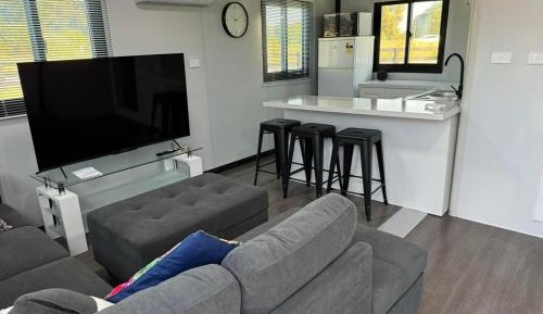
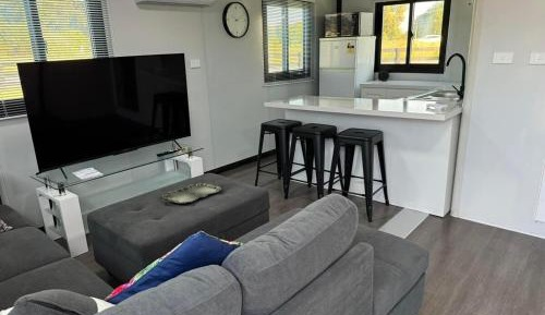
+ serving tray [160,181,223,205]
